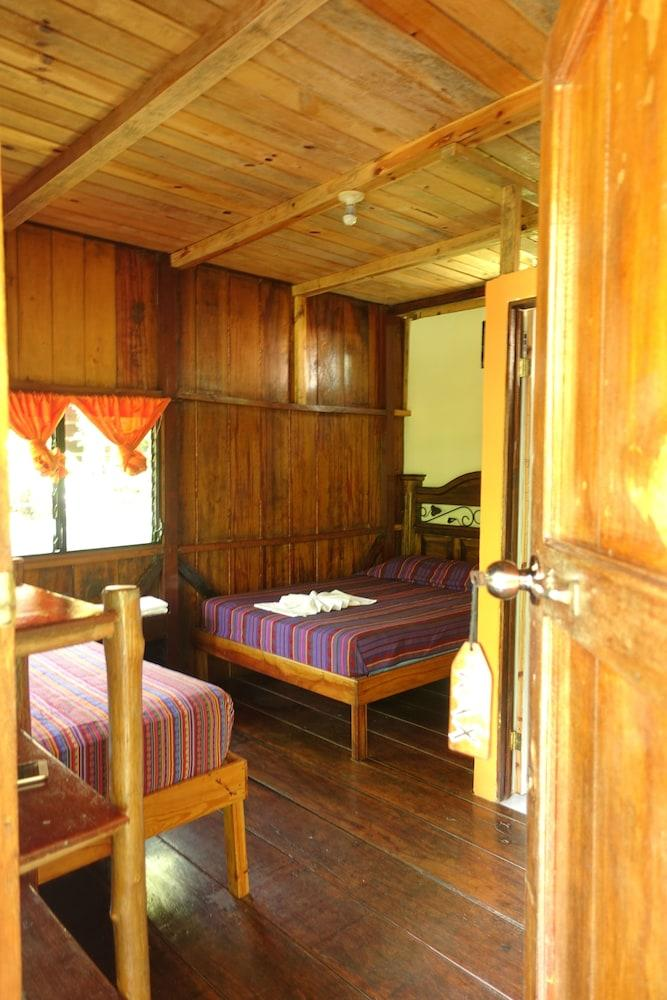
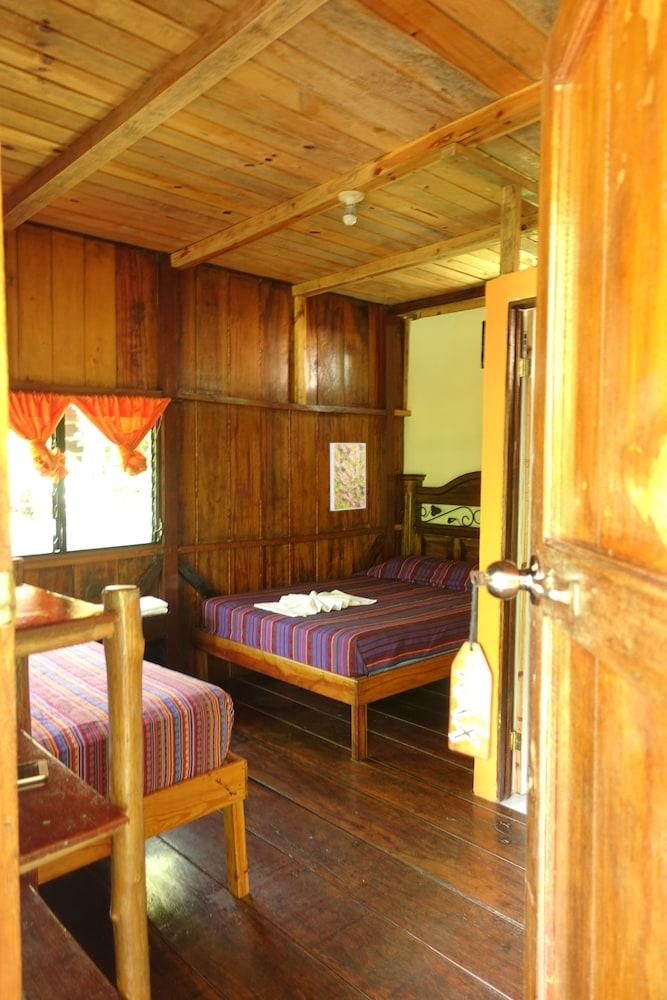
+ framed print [329,442,367,512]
